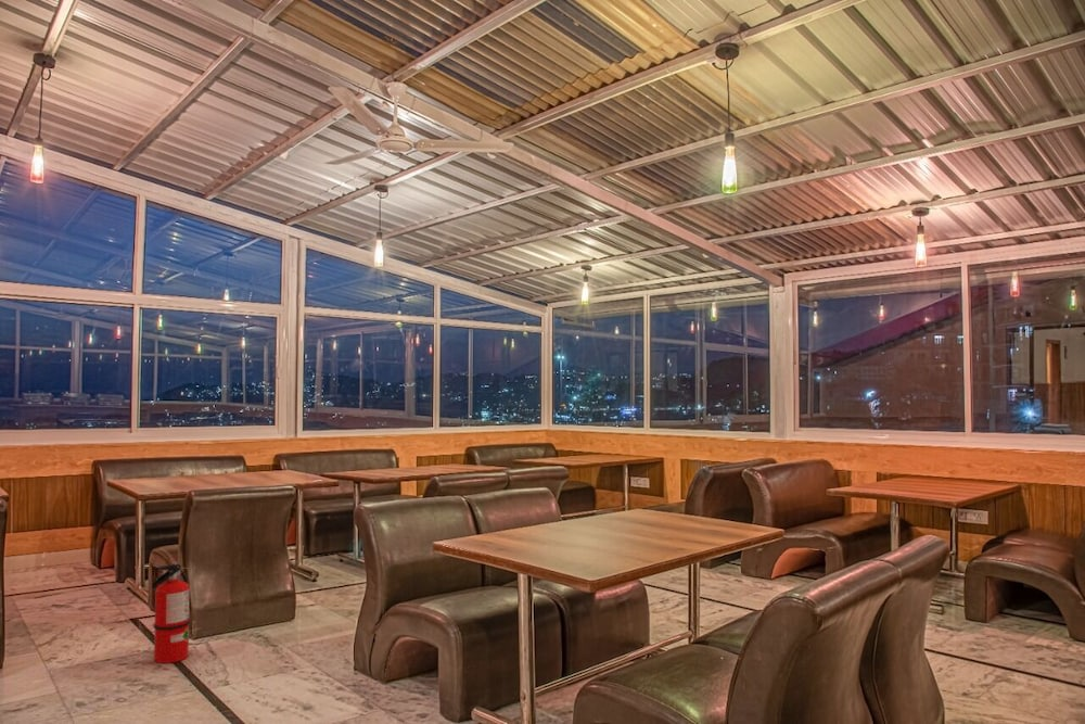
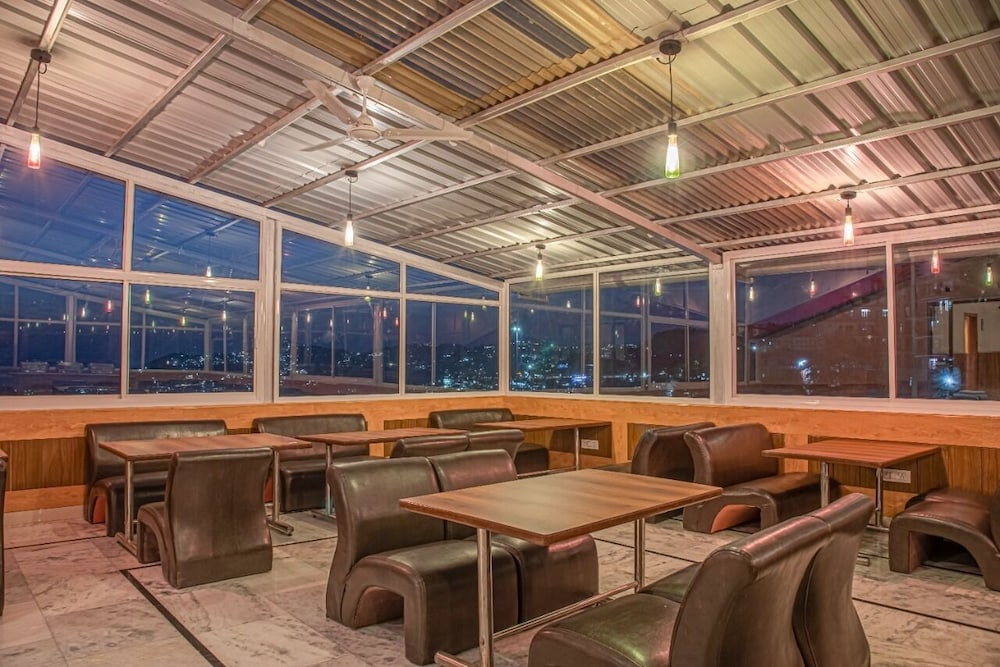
- fire extinguisher [151,563,196,664]
